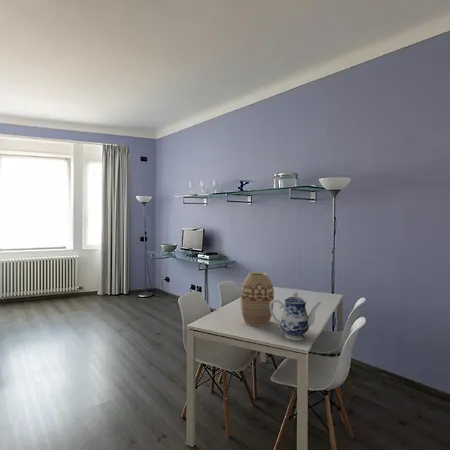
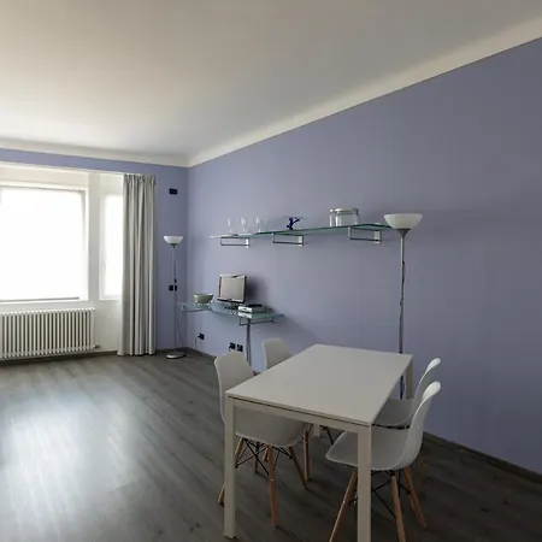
- vase [240,271,275,327]
- teapot [270,290,323,341]
